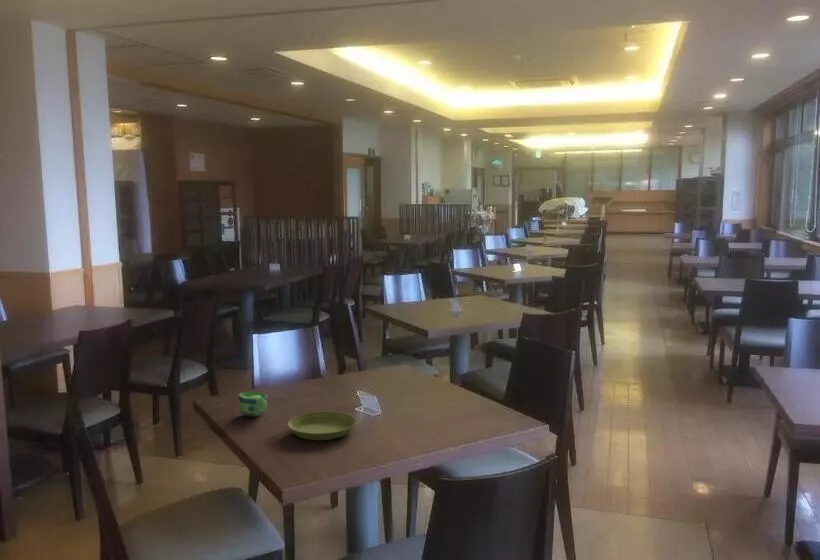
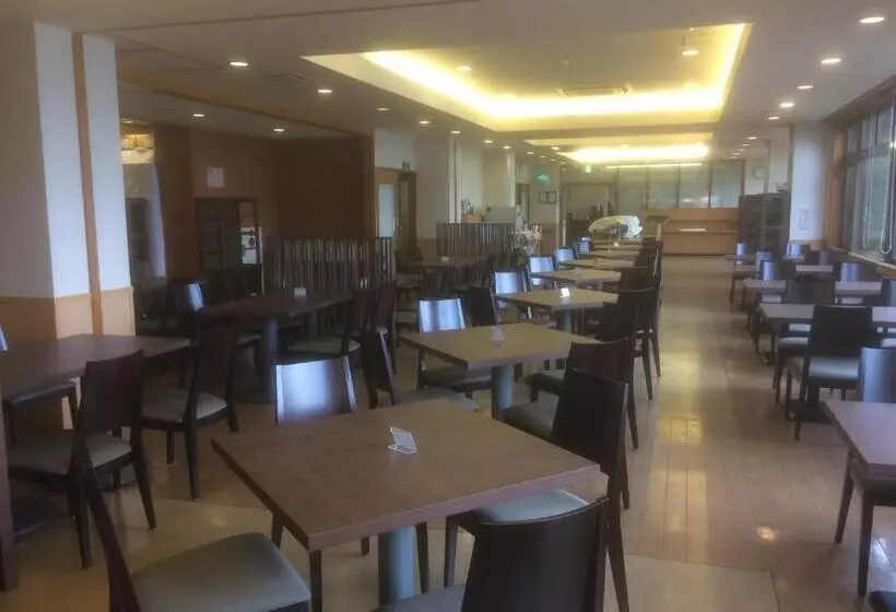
- saucer [287,411,357,441]
- cup [237,391,268,417]
